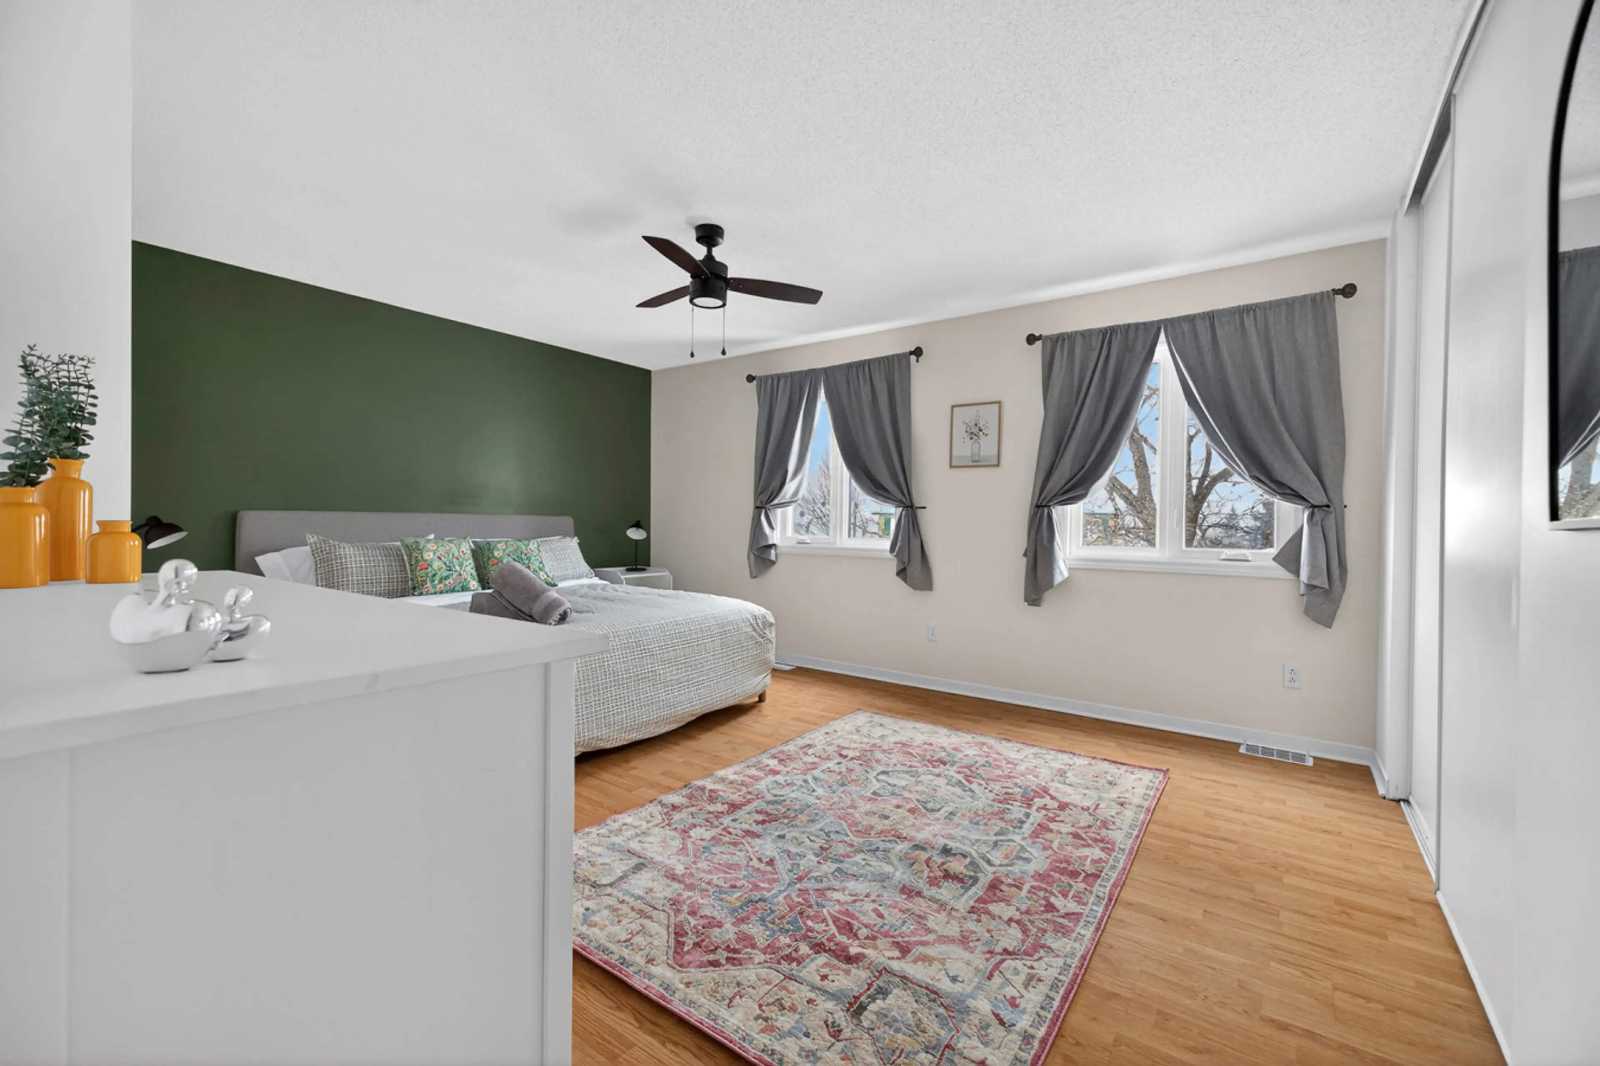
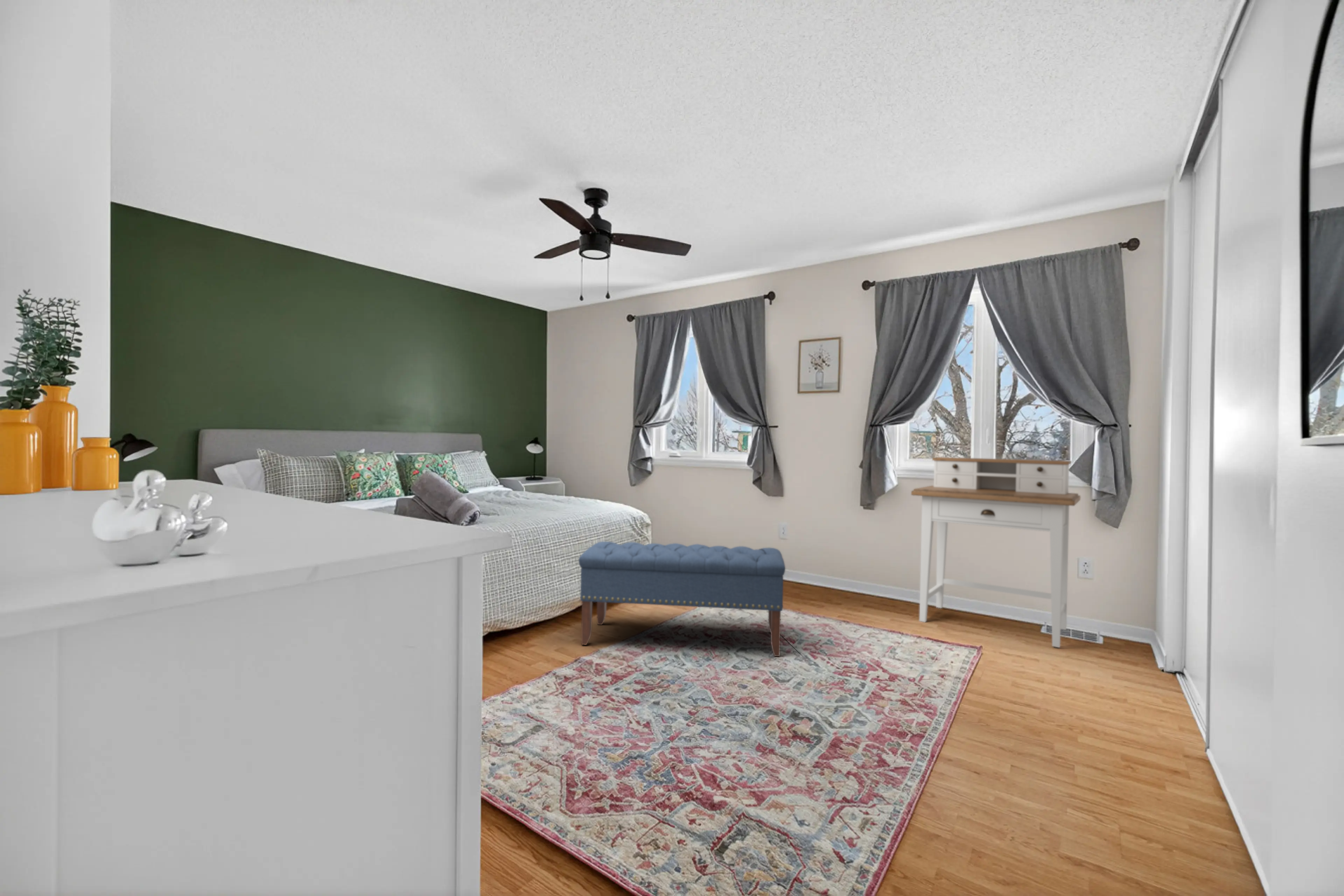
+ desk [911,457,1081,648]
+ bench [578,541,786,657]
